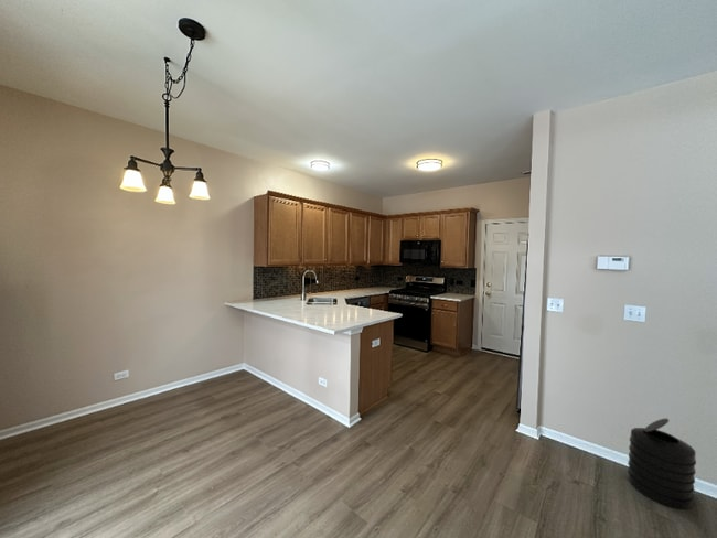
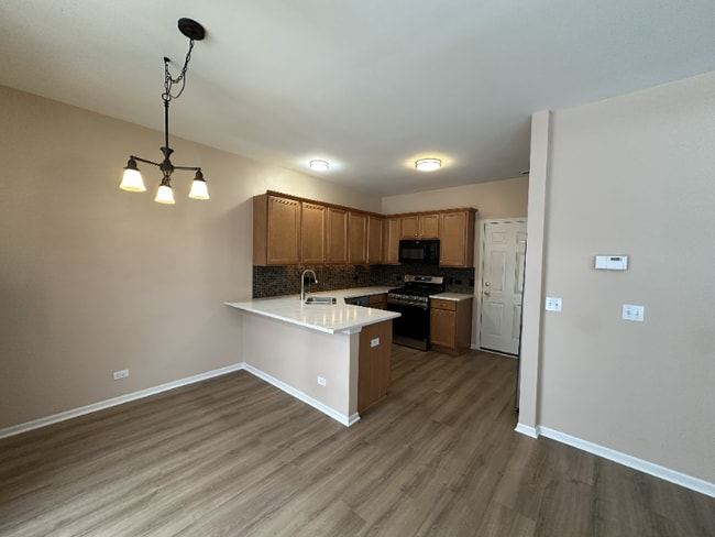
- trash can [627,418,697,510]
